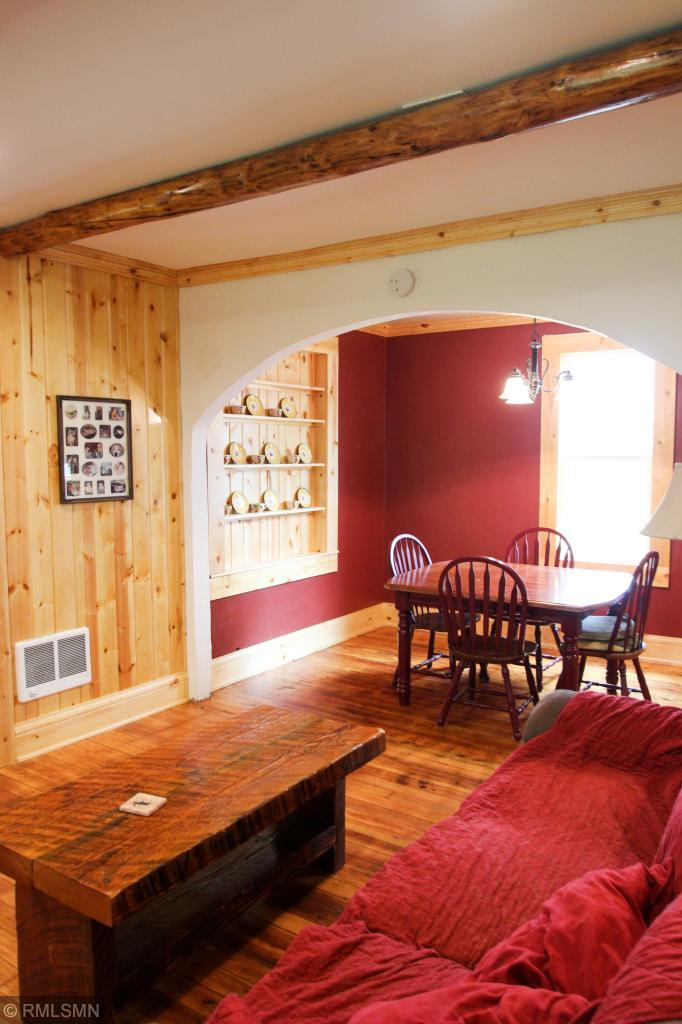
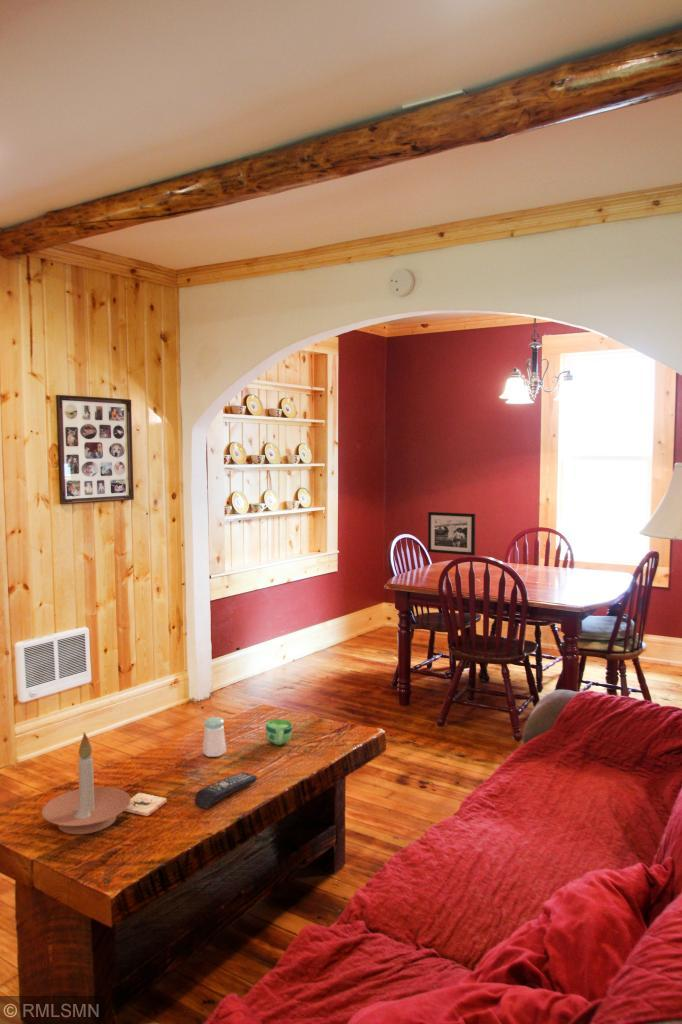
+ cup [265,718,293,746]
+ remote control [194,771,258,810]
+ salt shaker [202,716,227,758]
+ picture frame [427,511,476,556]
+ candle holder [41,731,132,835]
